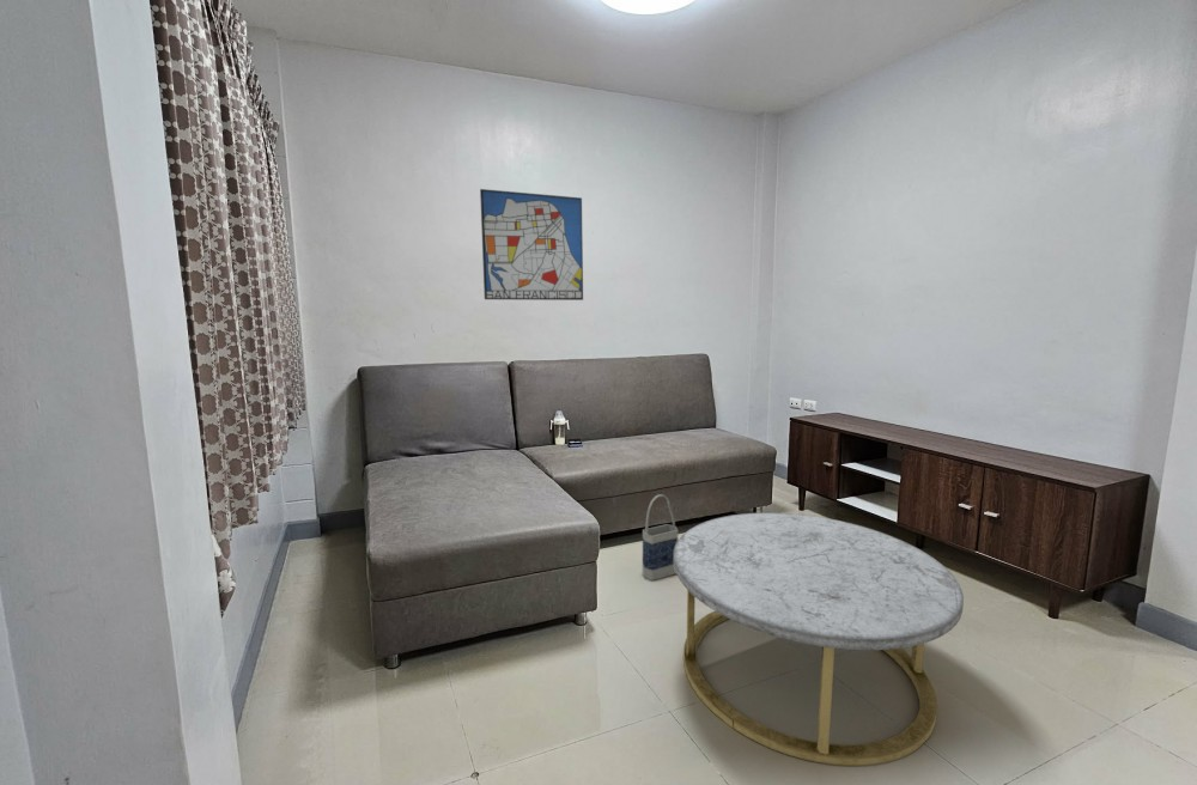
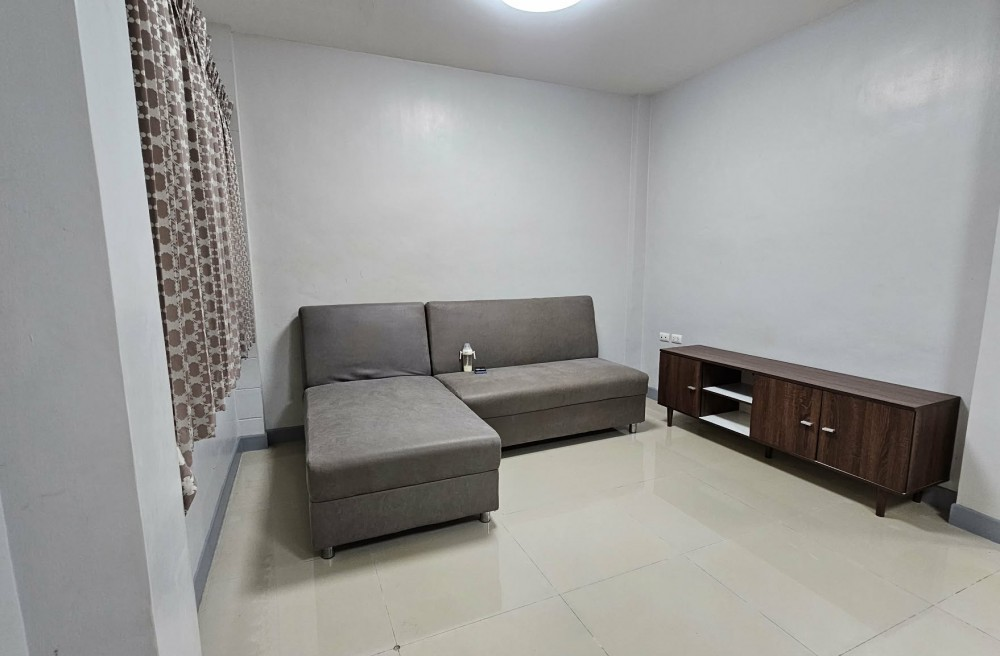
- bag [642,493,679,582]
- coffee table [674,512,965,767]
- wall art [479,188,584,302]
